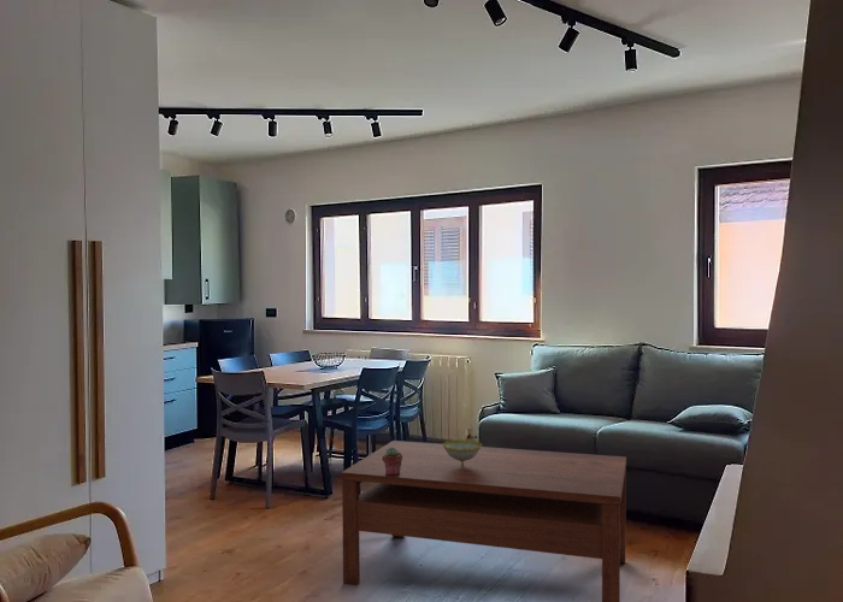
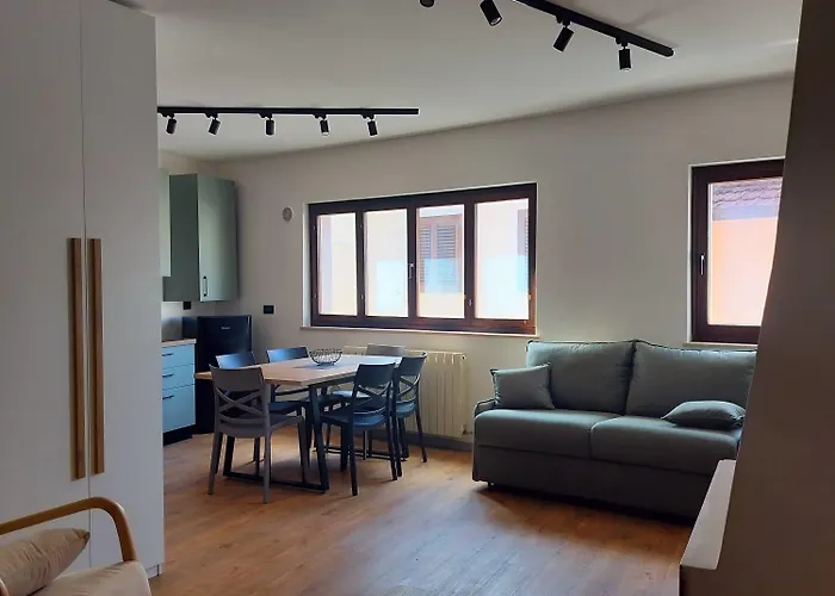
- potted succulent [382,447,402,476]
- decorative bowl [442,438,483,465]
- coffee table [340,439,627,602]
